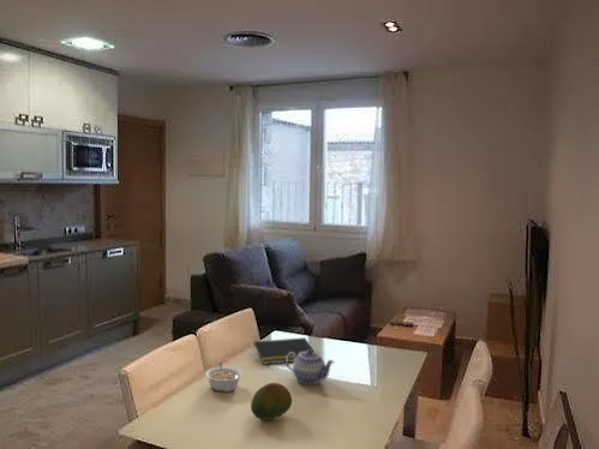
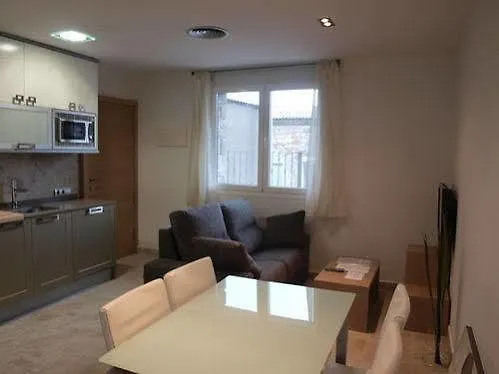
- legume [204,360,244,393]
- teapot [284,348,336,385]
- notepad [252,336,316,365]
- fruit [250,382,293,421]
